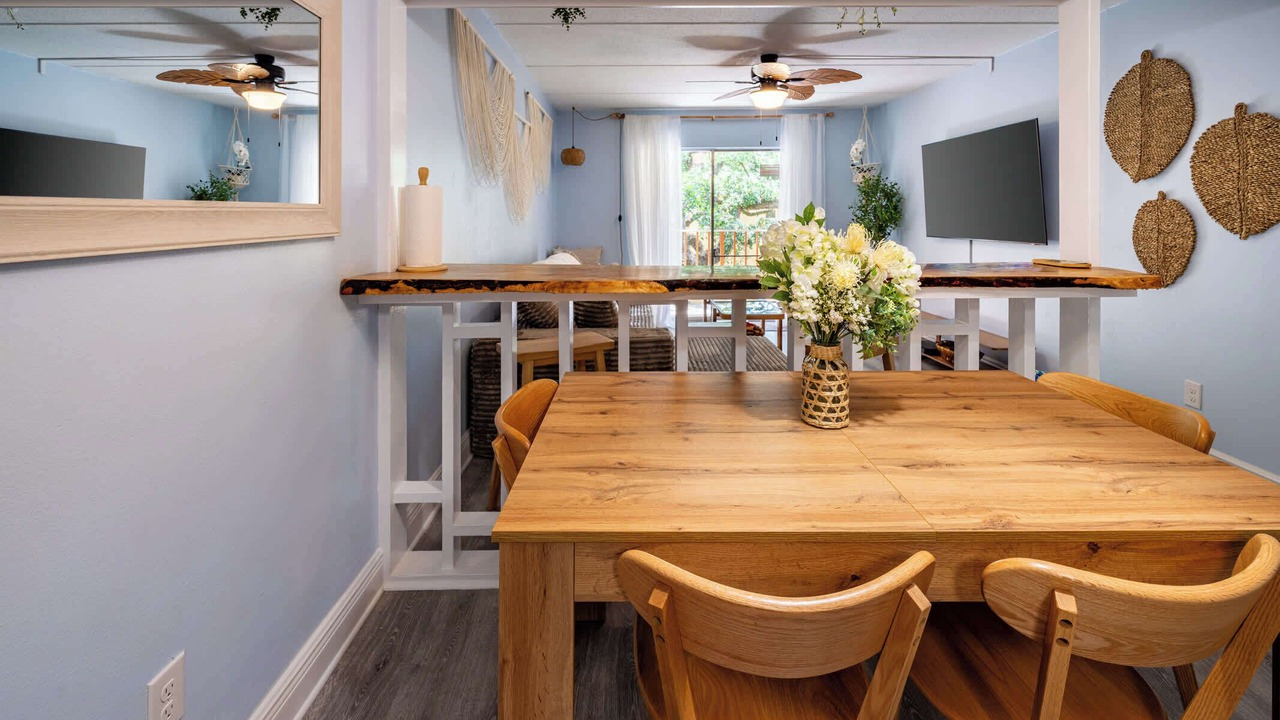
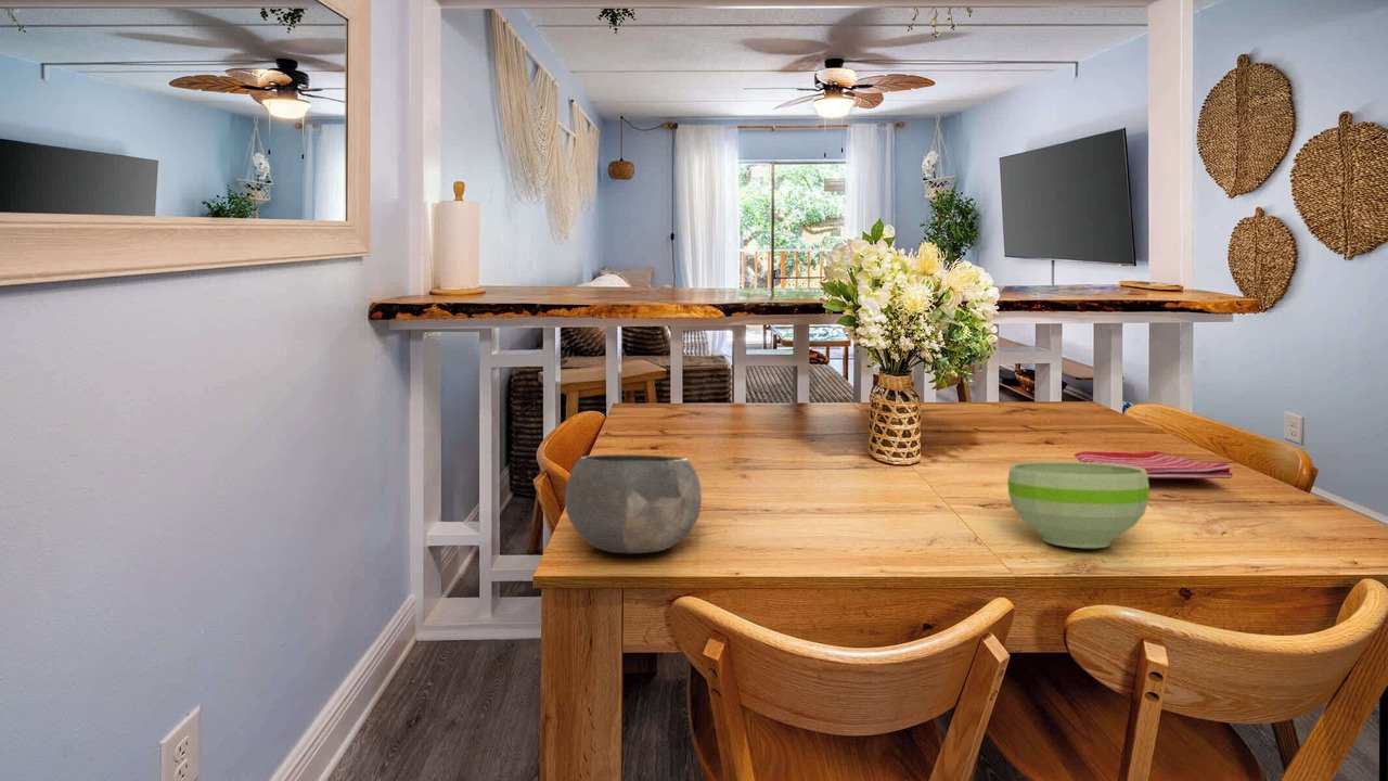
+ bowl [1006,461,1151,549]
+ bowl [564,453,703,554]
+ dish towel [1072,450,1234,479]
